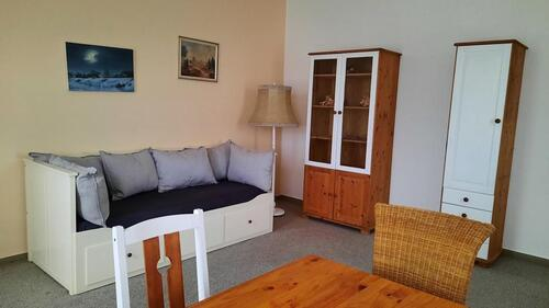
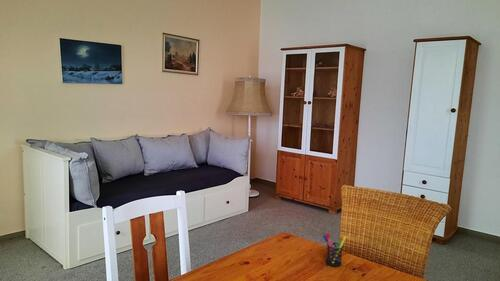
+ pen holder [322,232,347,267]
